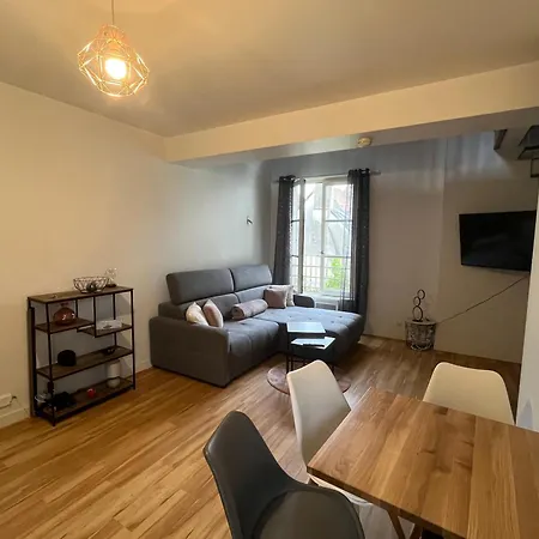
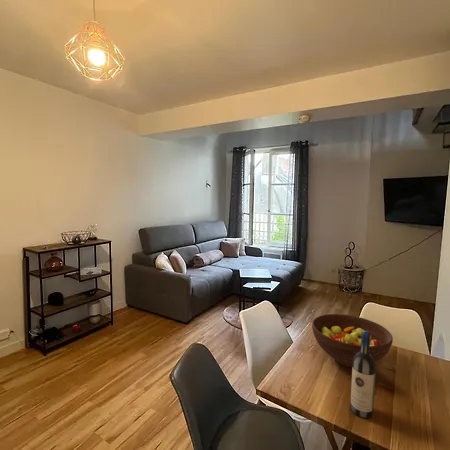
+ wine bottle [349,331,377,419]
+ fruit bowl [311,313,394,368]
